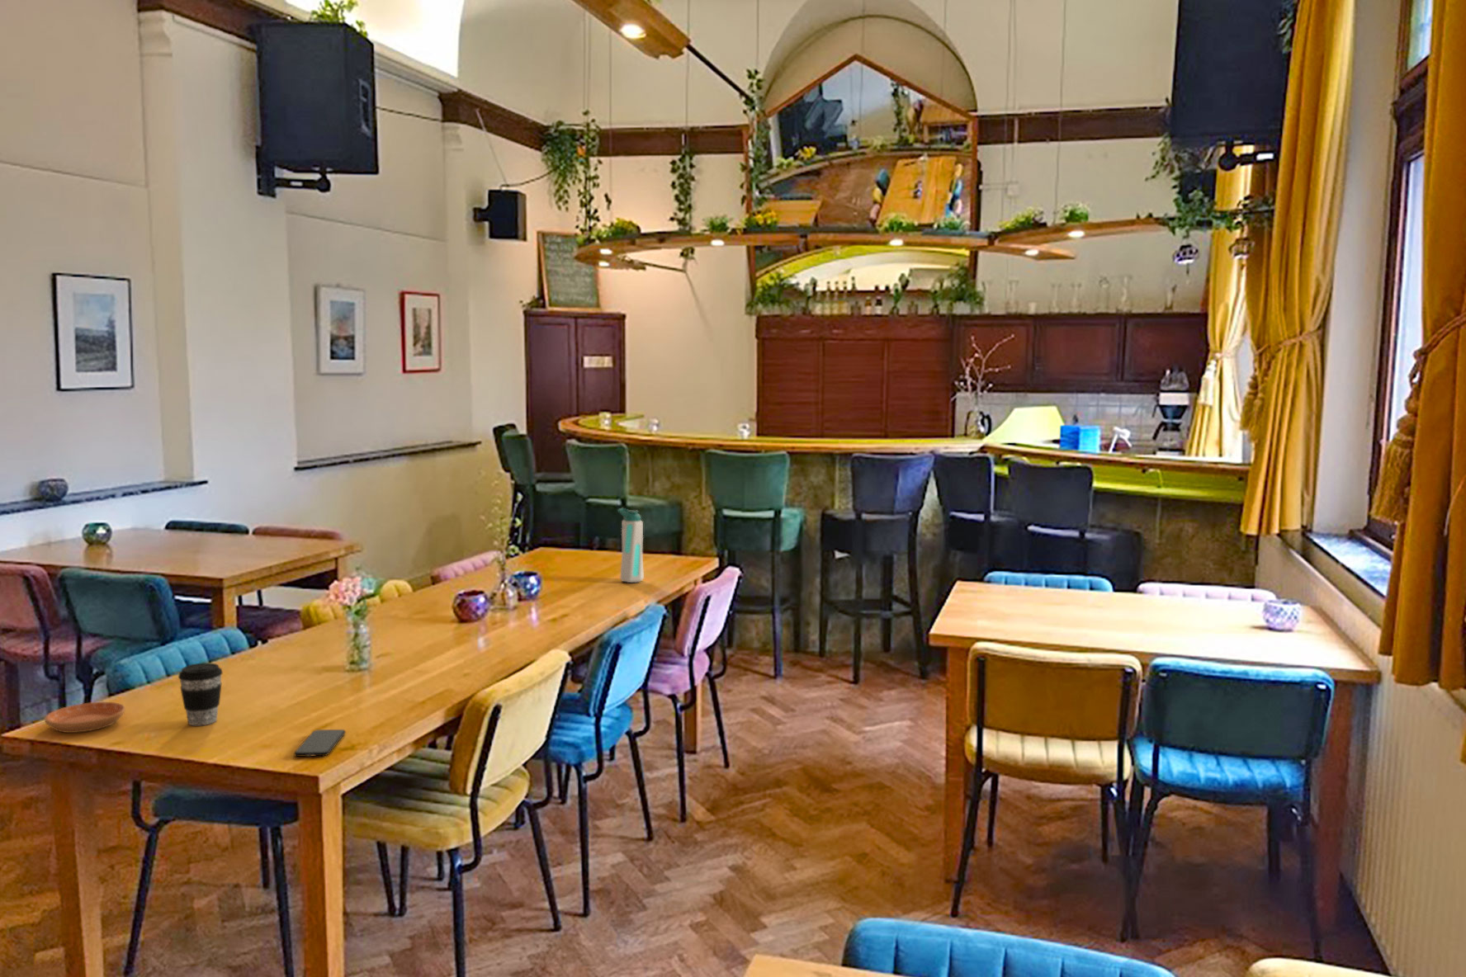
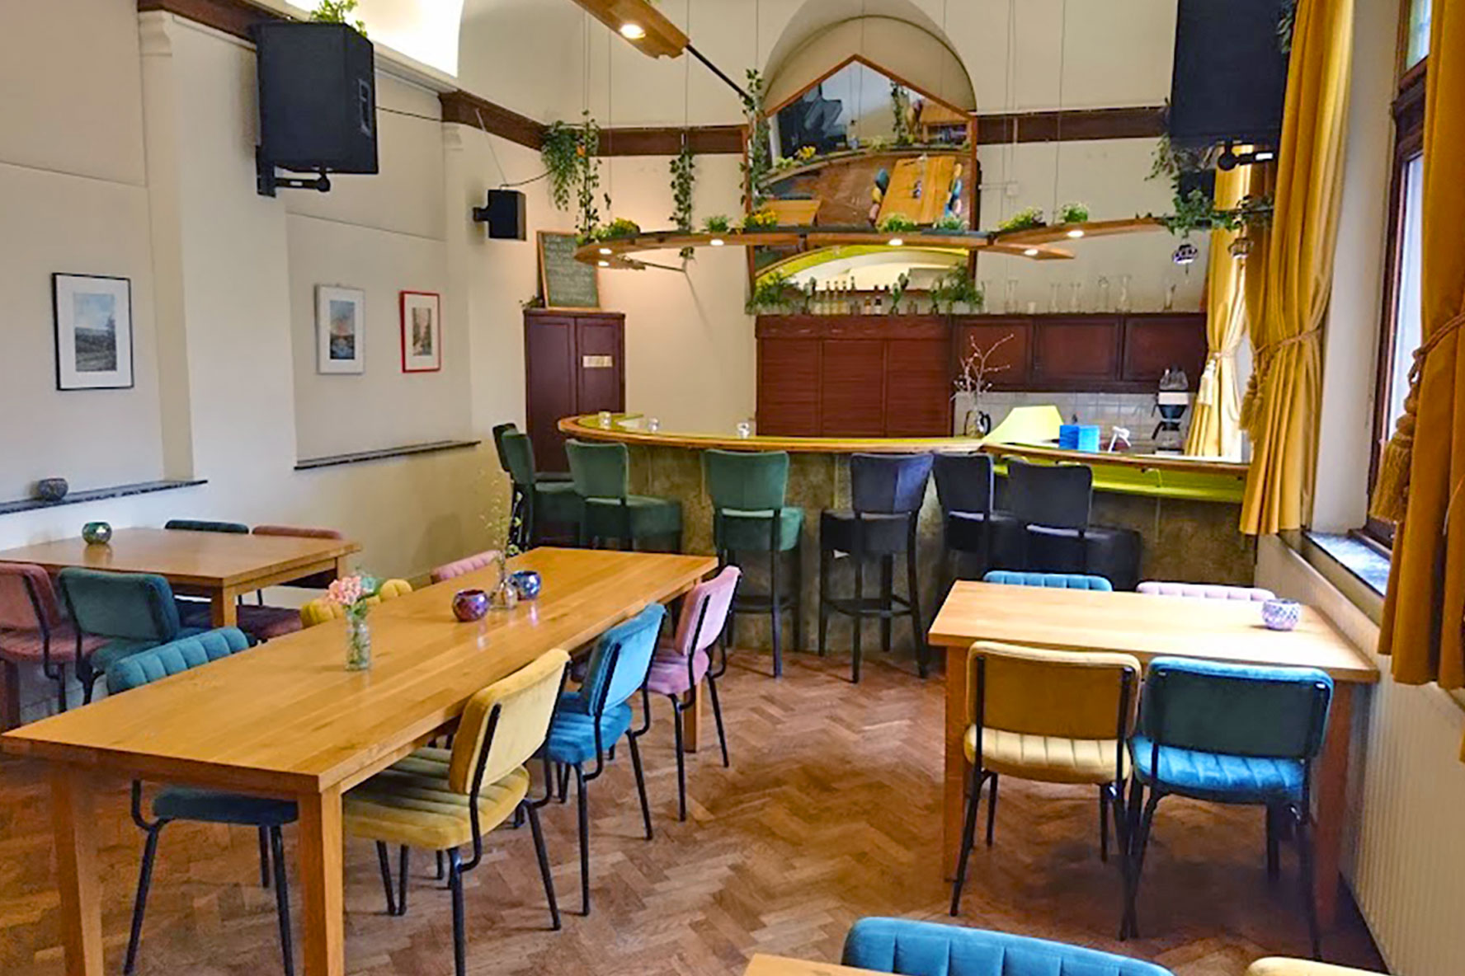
- saucer [44,701,127,734]
- coffee cup [178,662,224,726]
- water bottle [616,507,645,583]
- smartphone [293,728,347,758]
